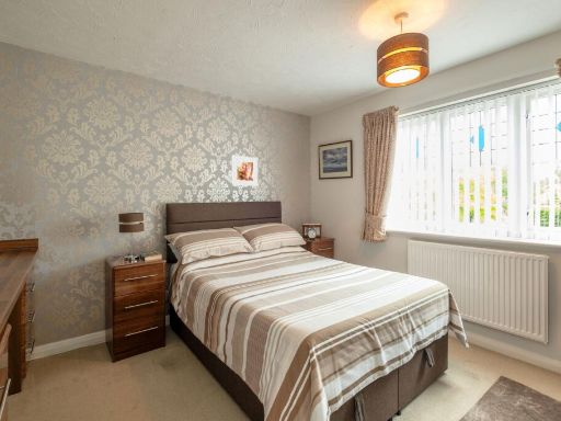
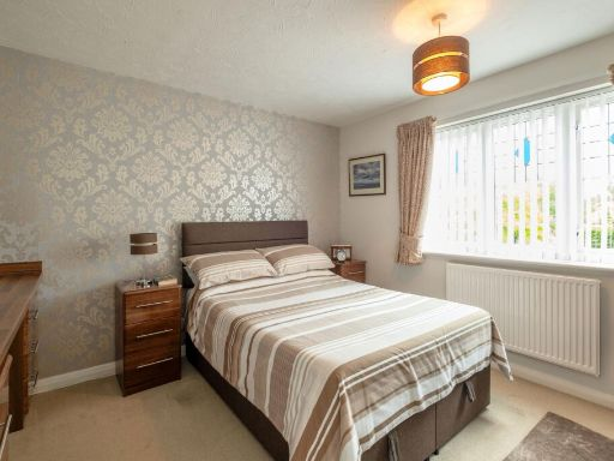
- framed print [230,155,259,187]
